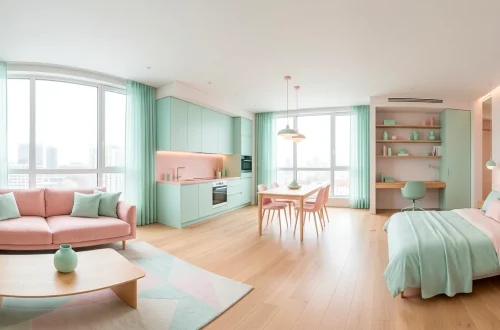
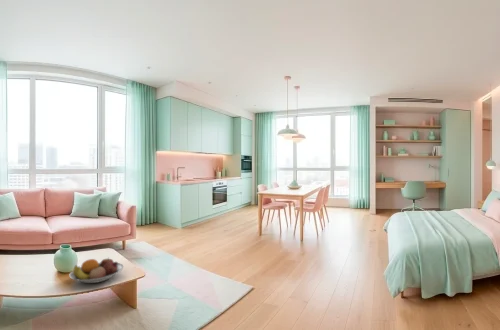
+ fruit bowl [68,256,124,284]
